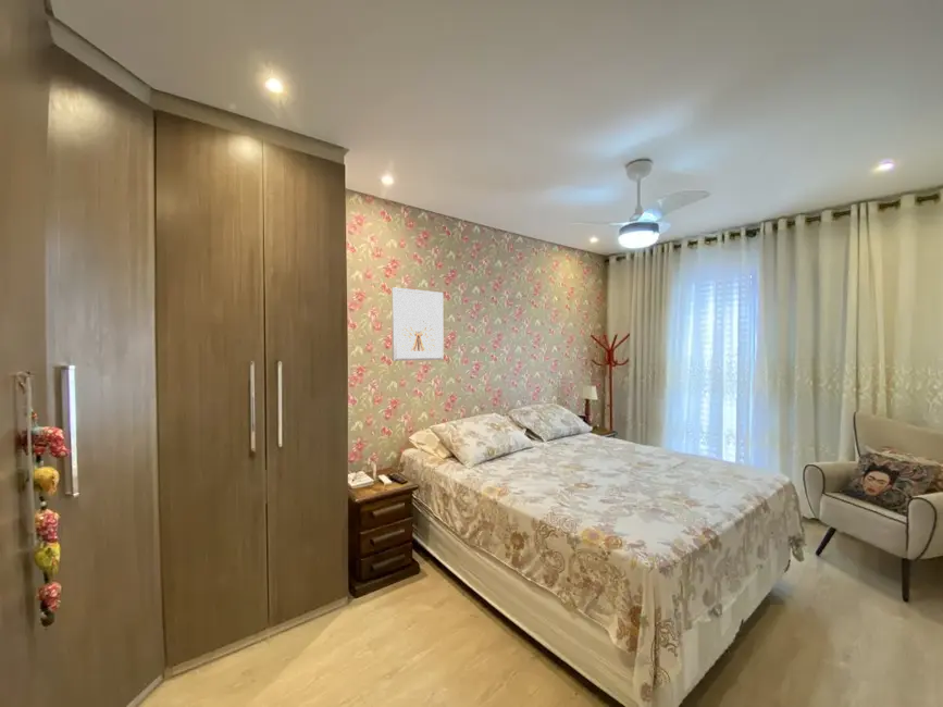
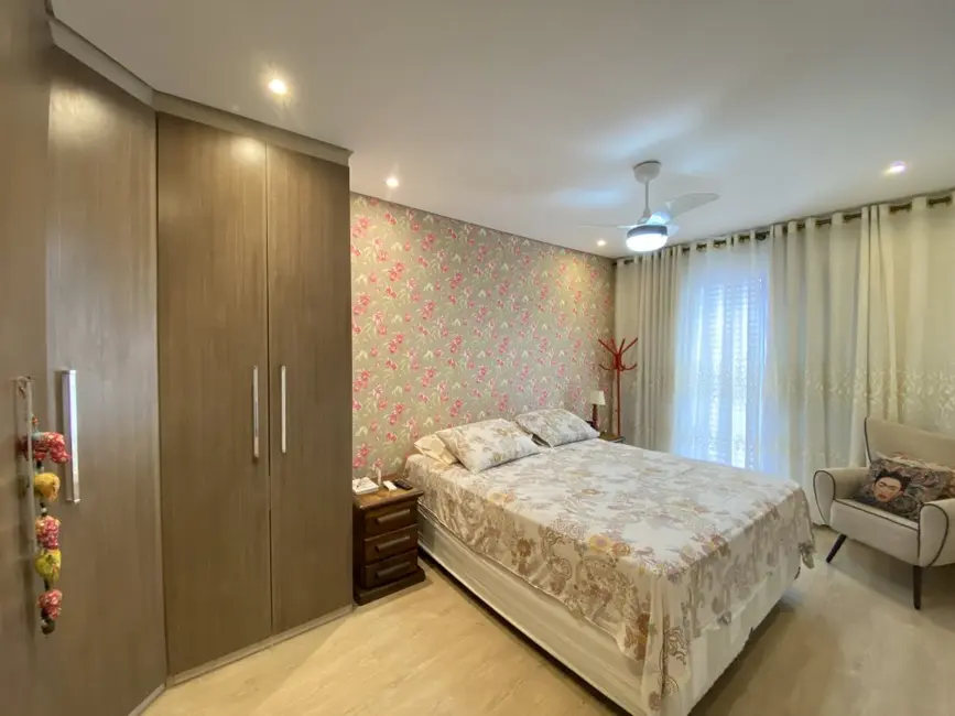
- picture frame [390,286,444,362]
